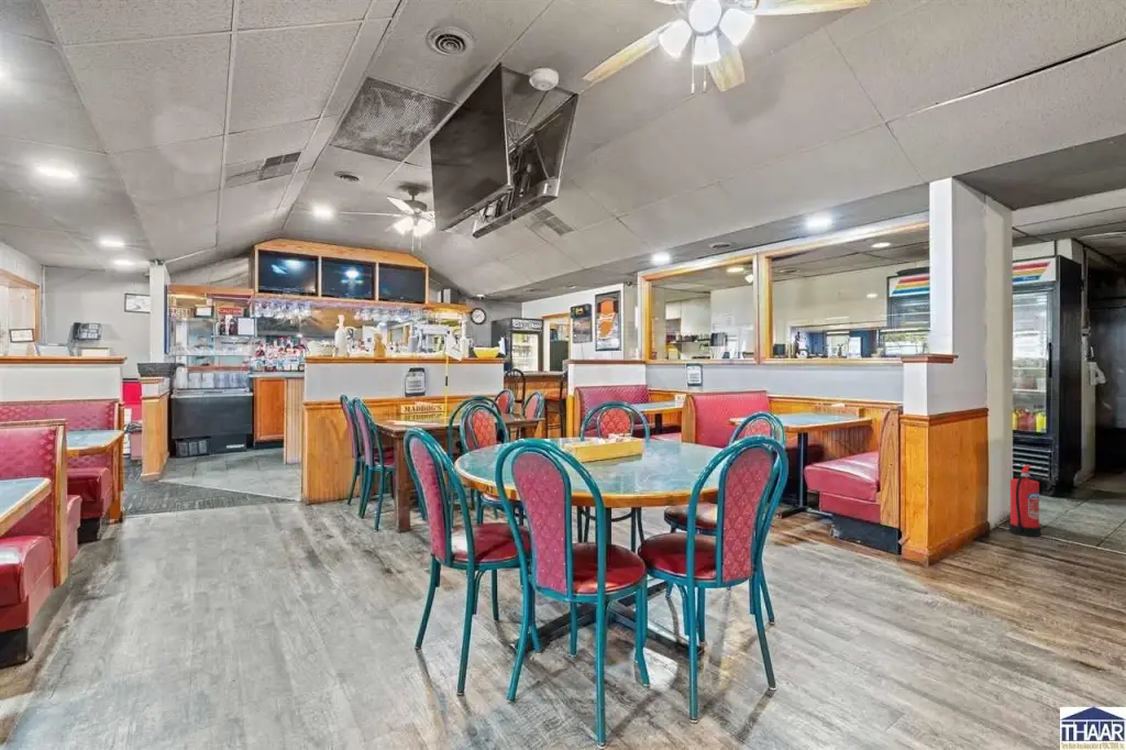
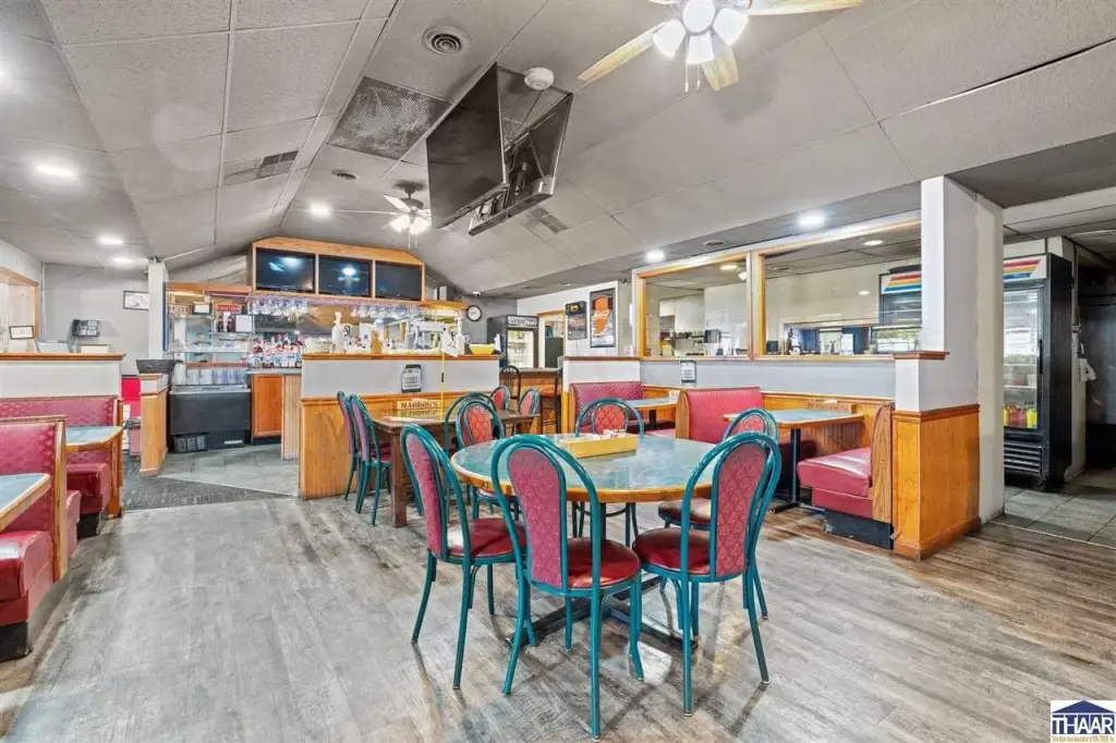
- fire extinguisher [1008,464,1041,538]
